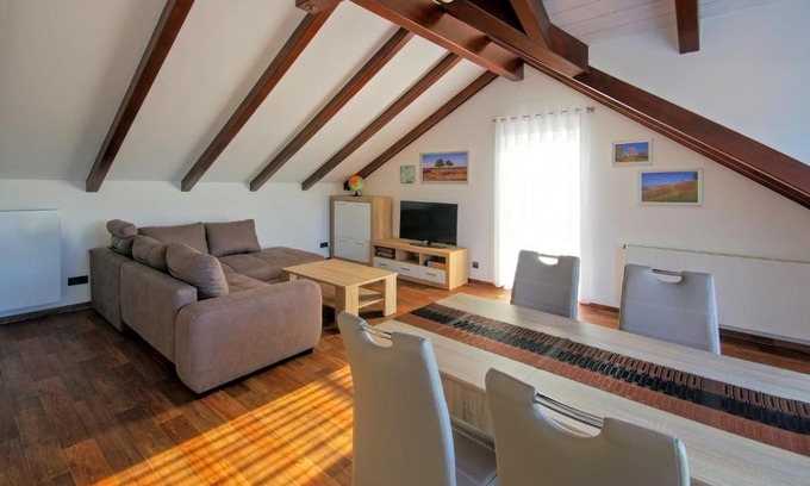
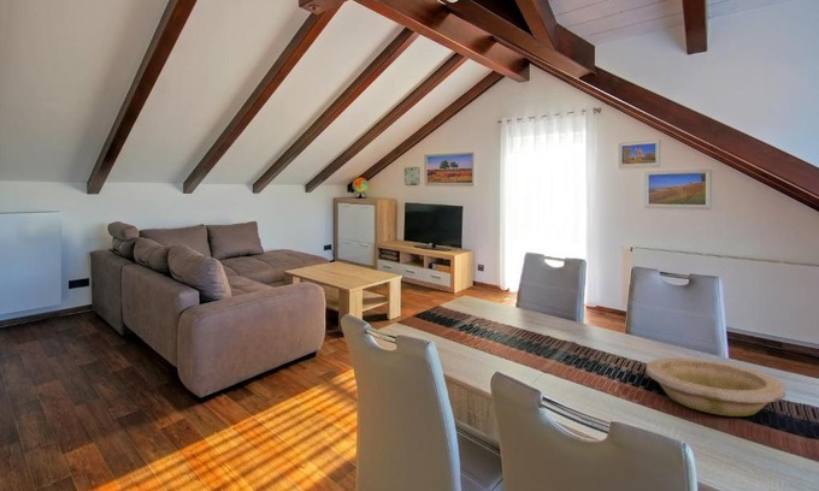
+ bowl [646,356,786,418]
